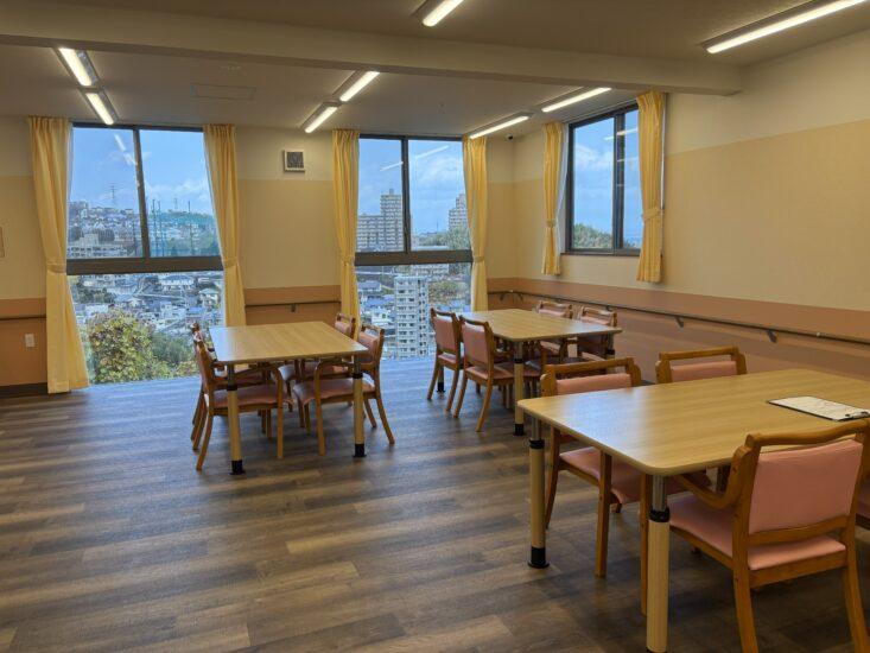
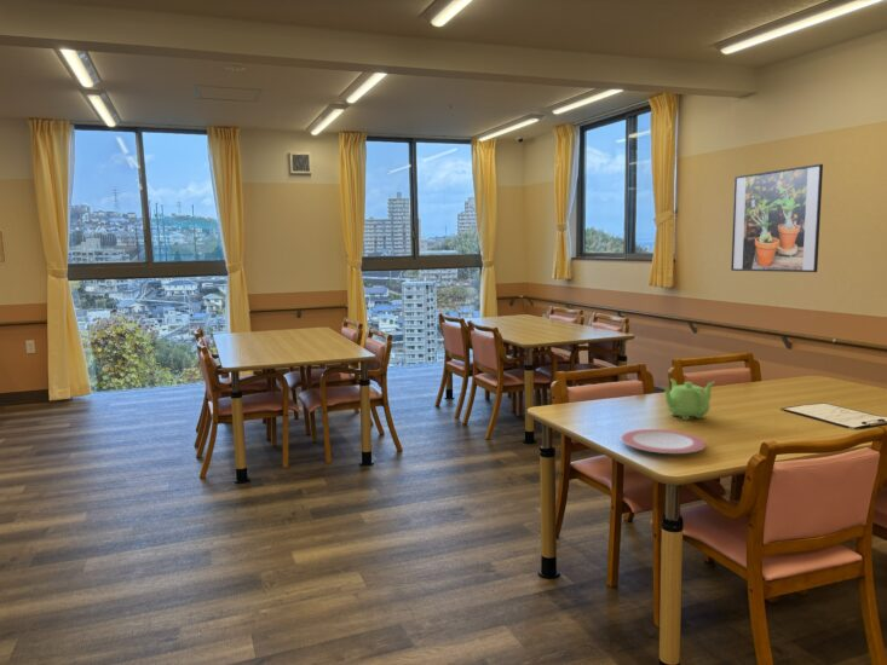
+ plate [620,428,707,455]
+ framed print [730,163,824,273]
+ teapot [661,377,715,421]
